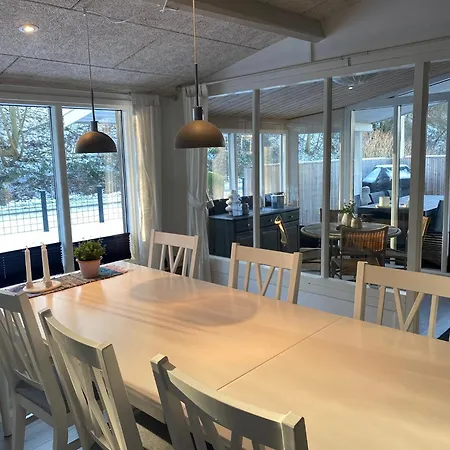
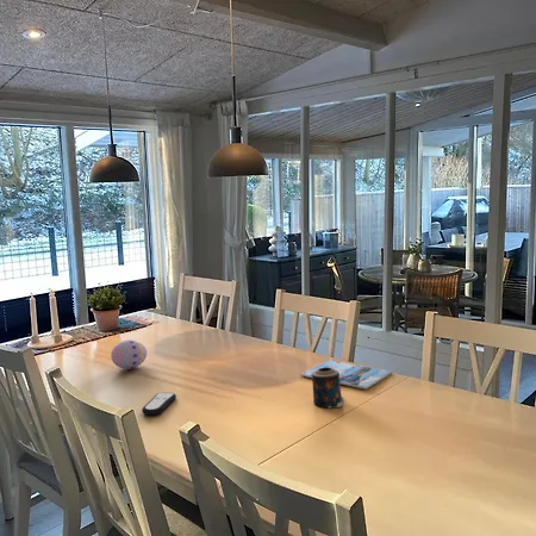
+ decorative egg [110,338,149,370]
+ remote control [141,392,177,416]
+ candle [311,368,343,409]
+ magazine [299,360,393,391]
